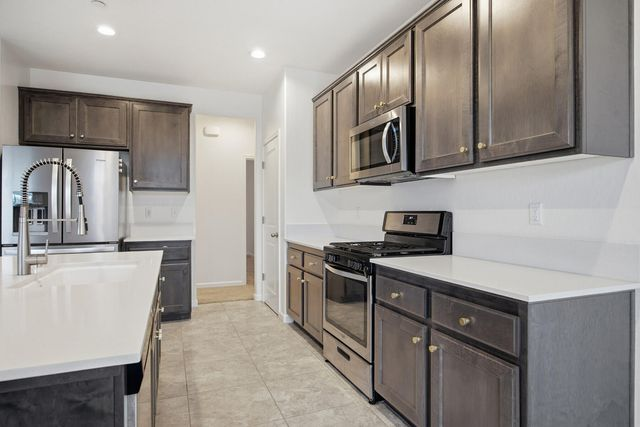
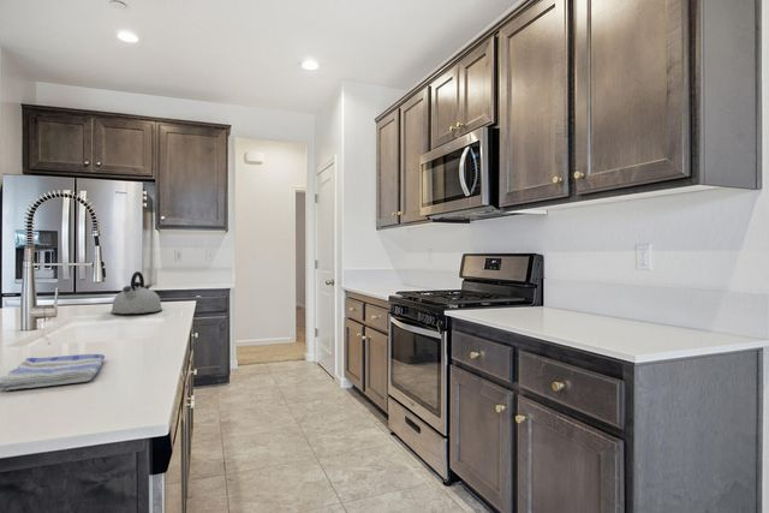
+ kettle [109,270,163,315]
+ dish towel [0,353,106,392]
